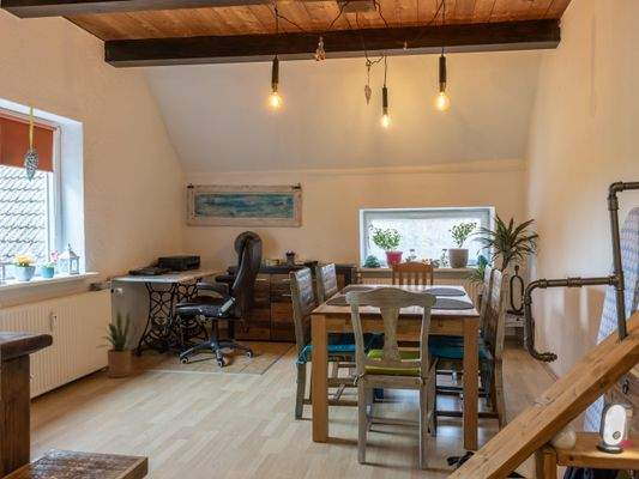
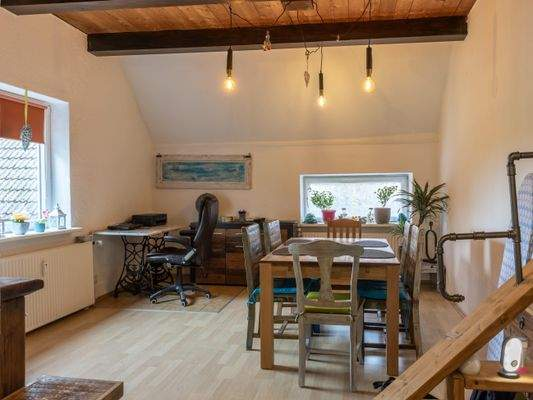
- house plant [95,308,137,378]
